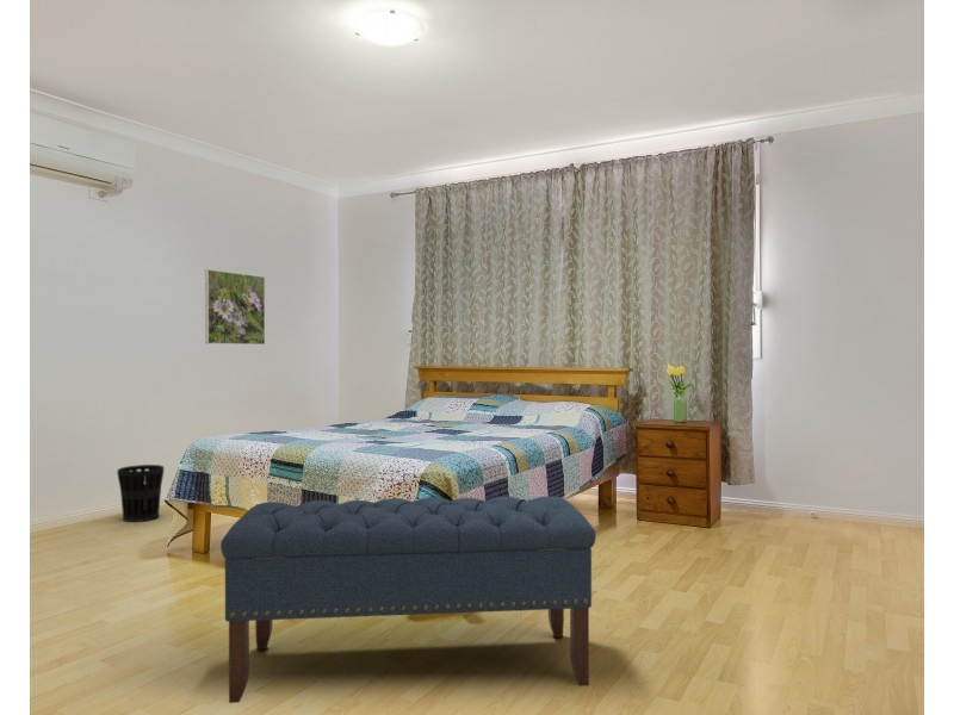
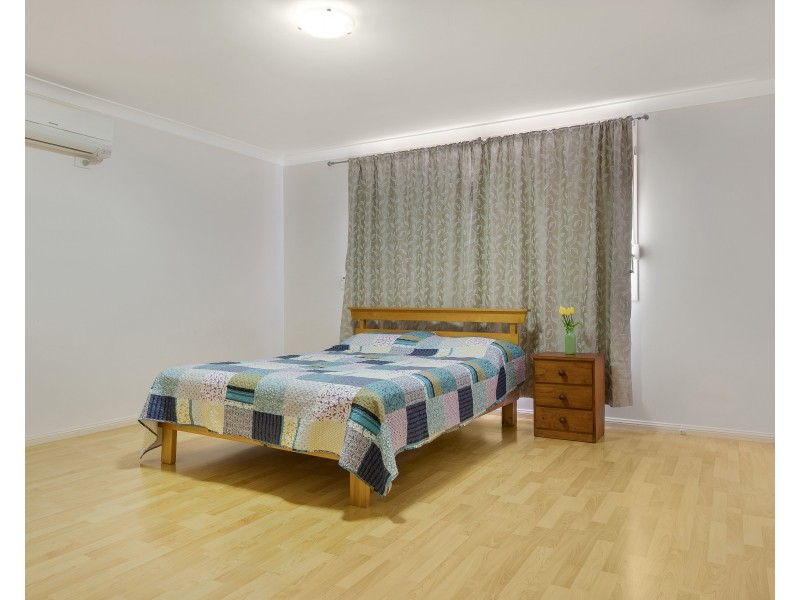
- bench [219,495,597,704]
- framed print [204,268,266,346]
- wastebasket [116,464,165,523]
